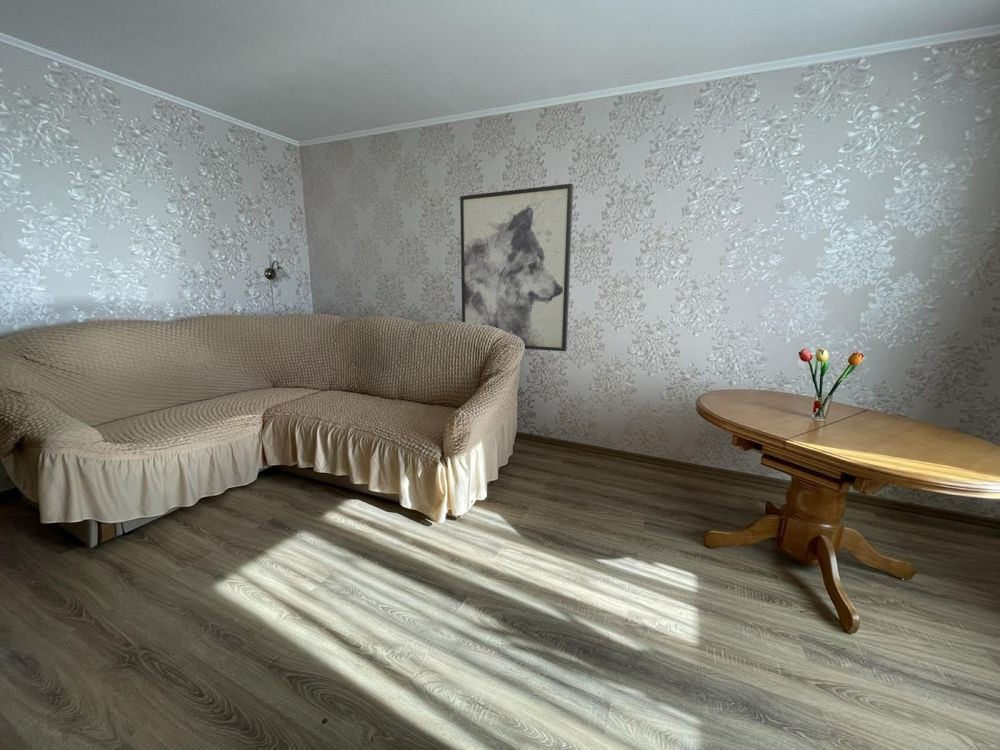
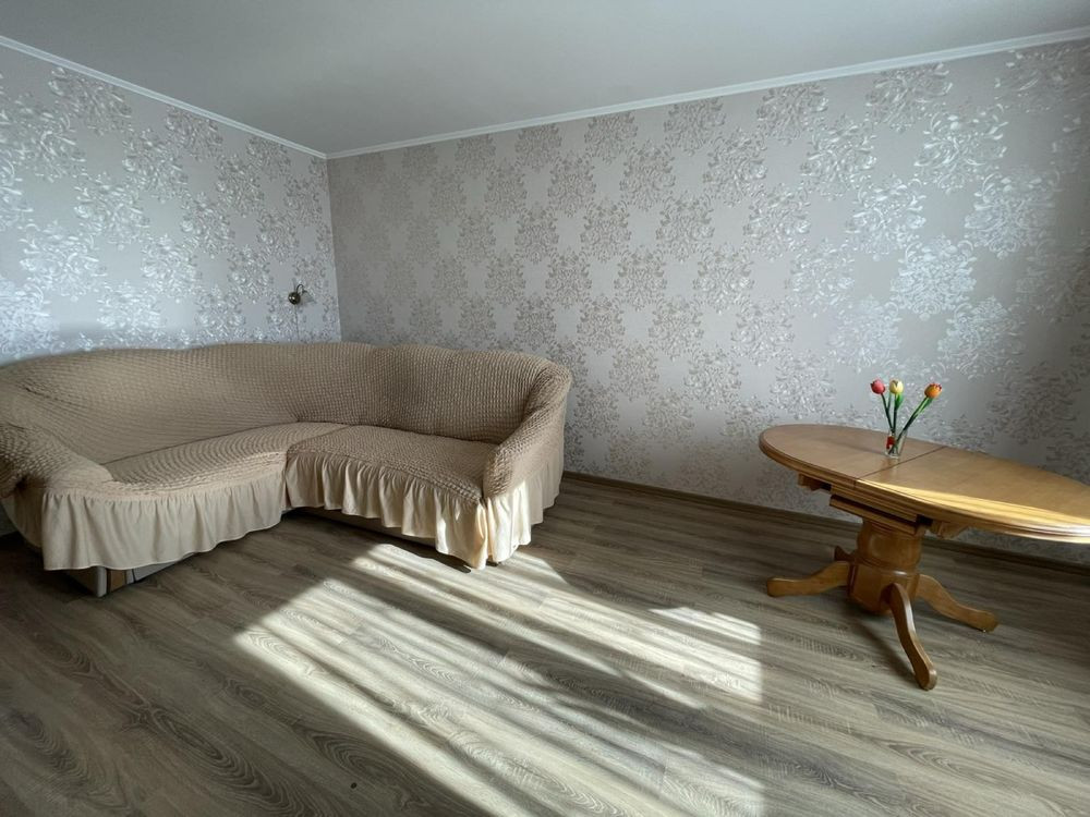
- wall art [459,183,574,352]
